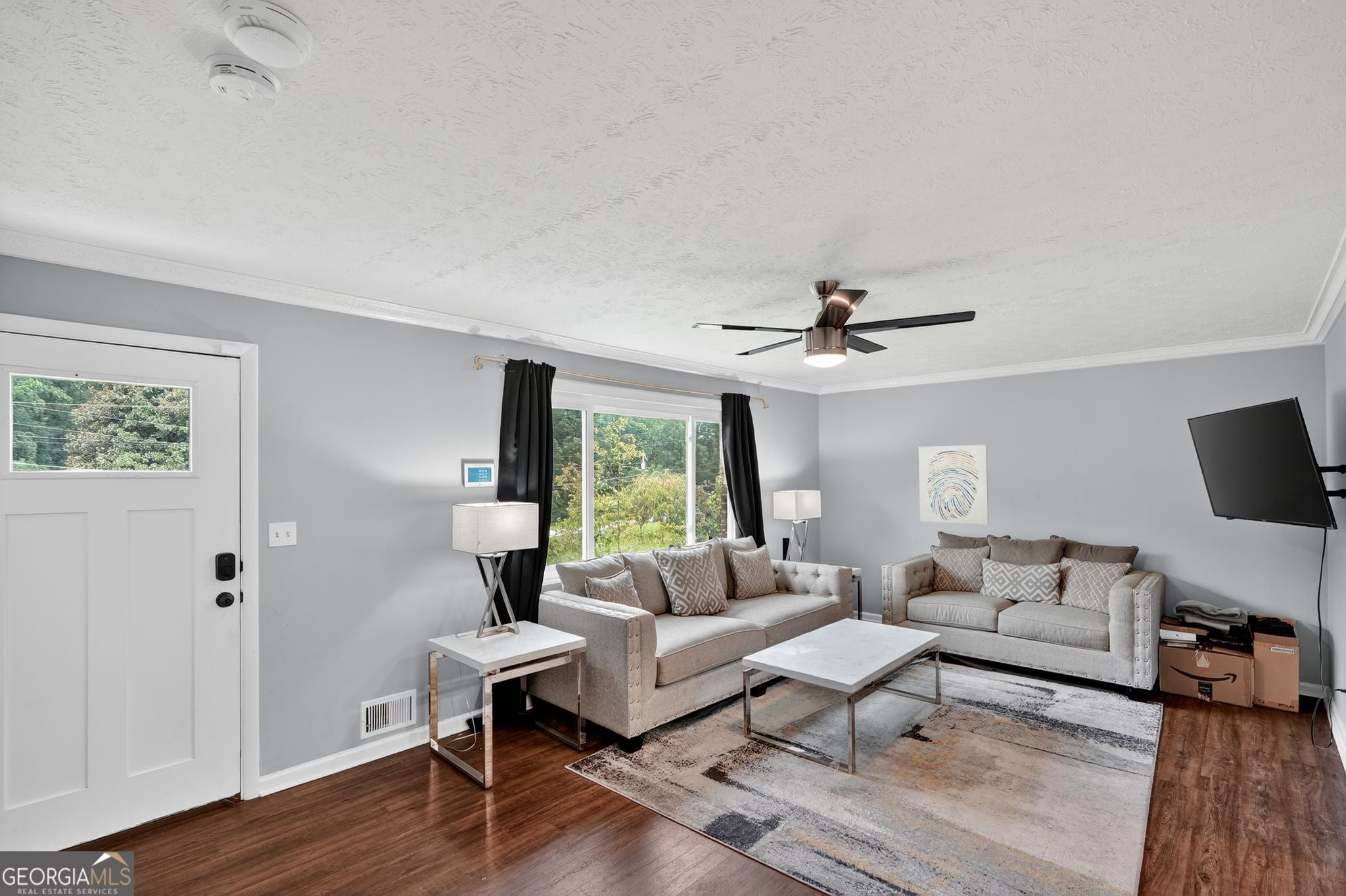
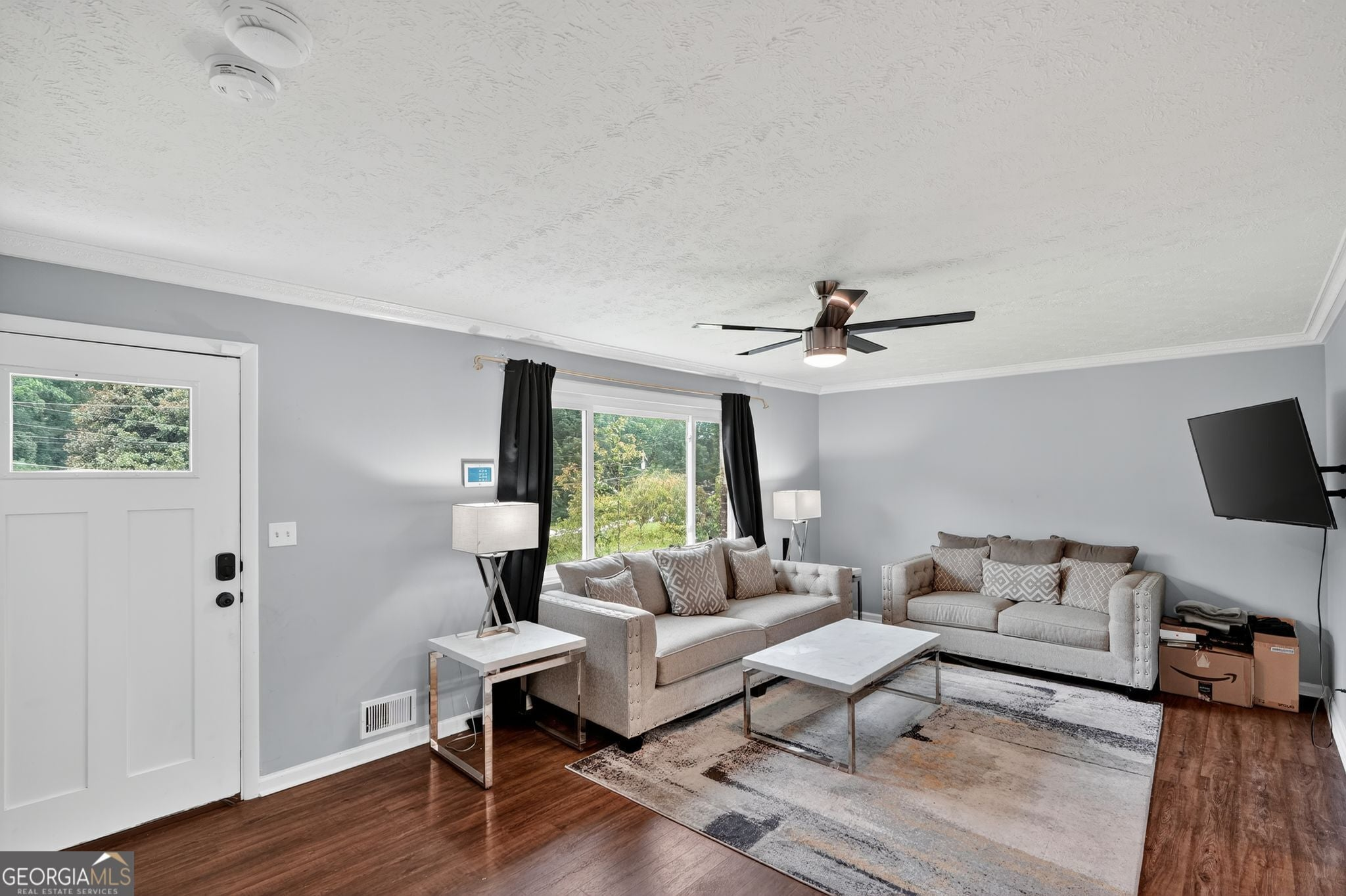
- wall art [918,444,989,526]
